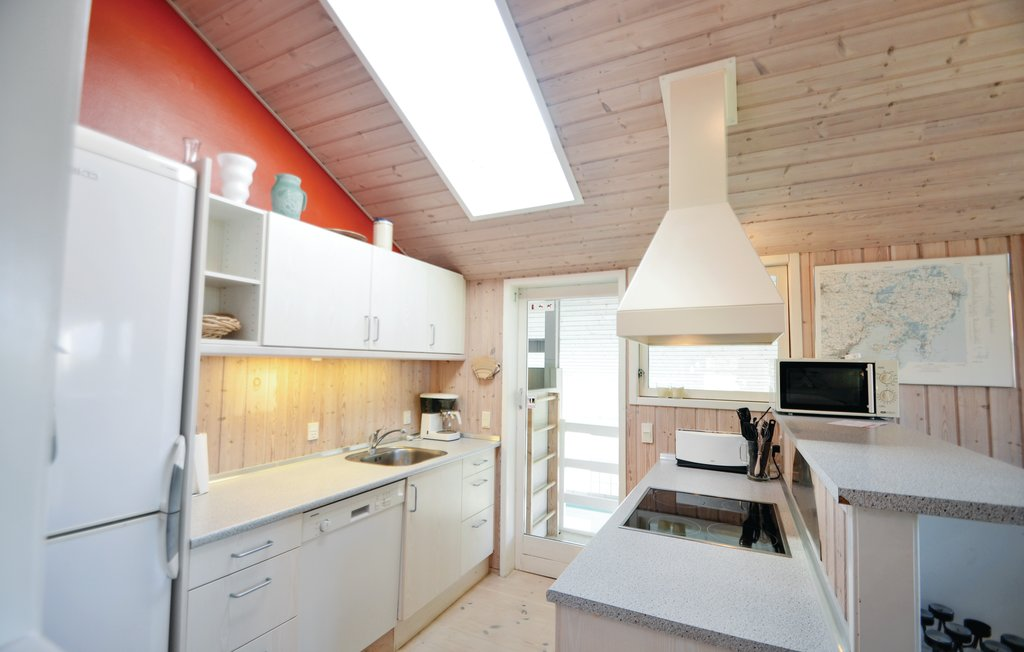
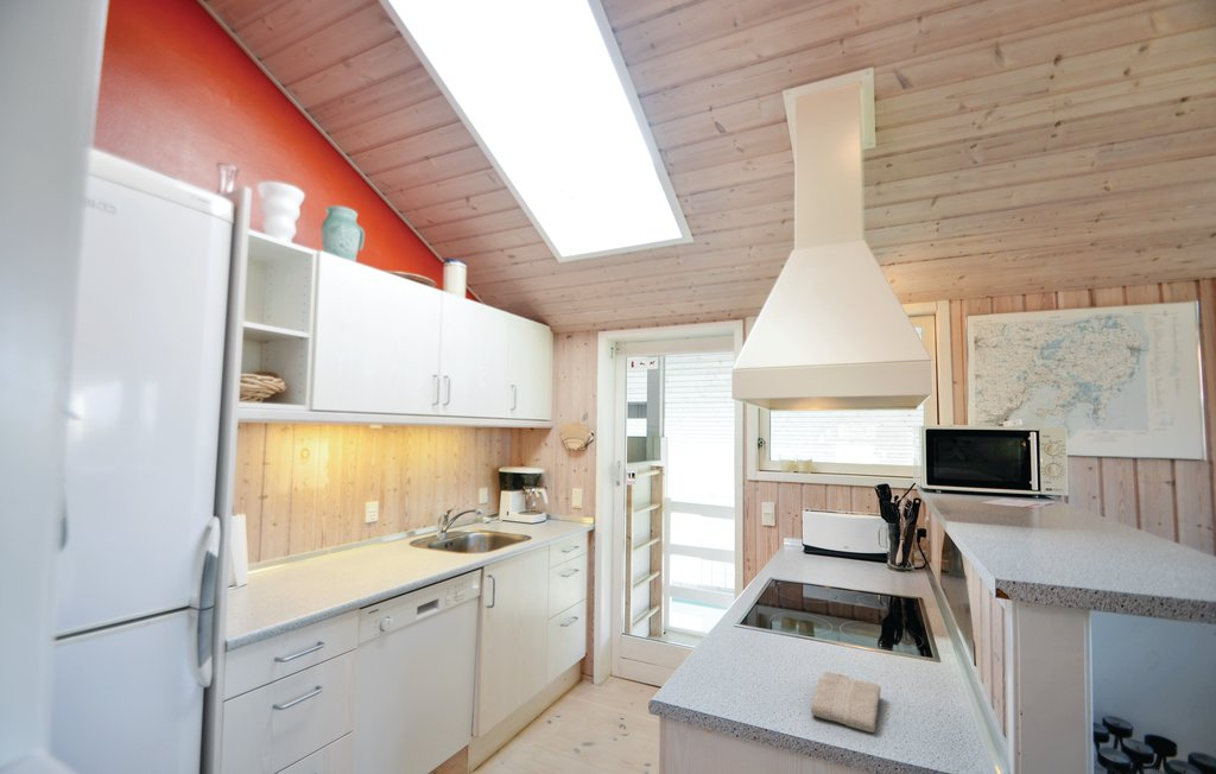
+ washcloth [810,671,882,734]
